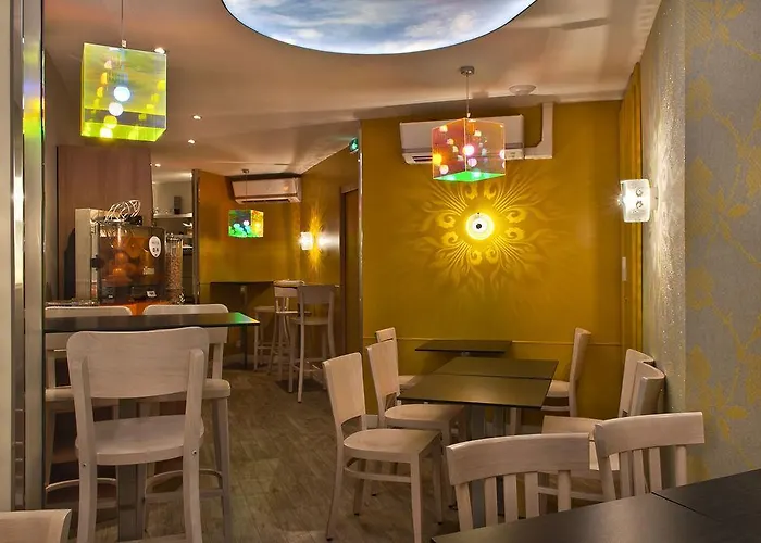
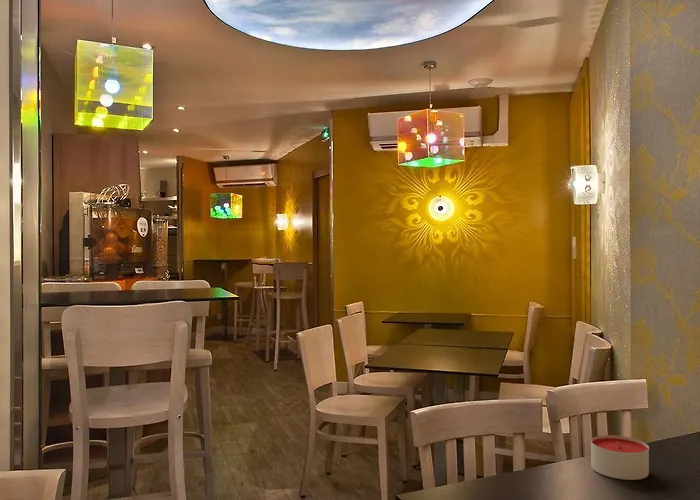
+ candle [590,434,650,481]
